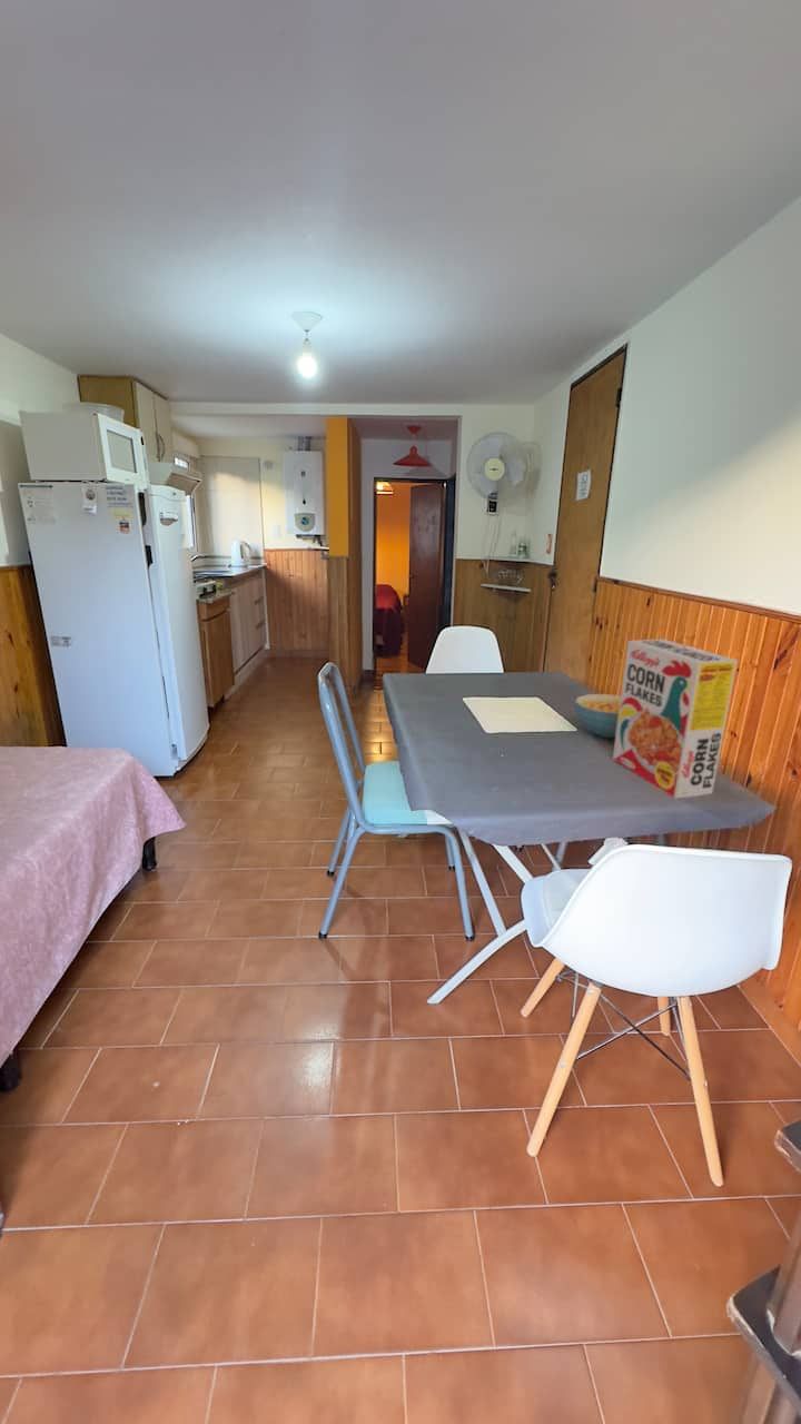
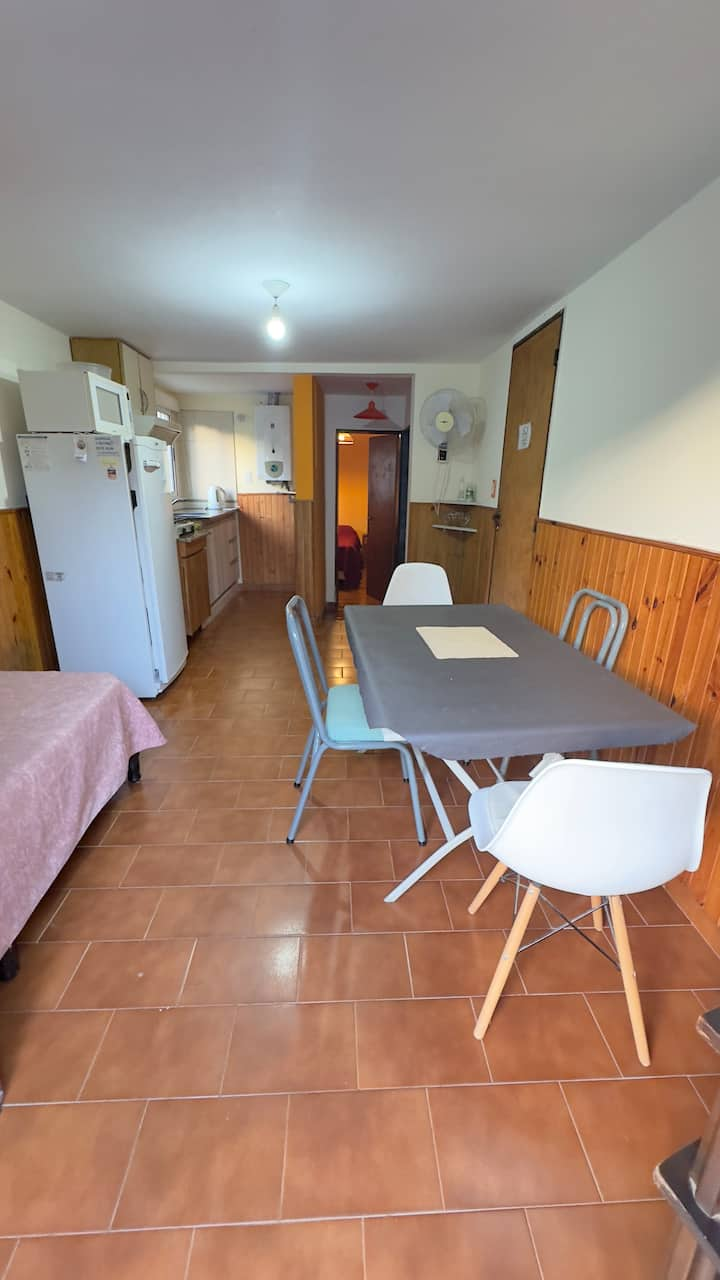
- cereal box [612,637,739,800]
- cereal bowl [574,693,621,739]
